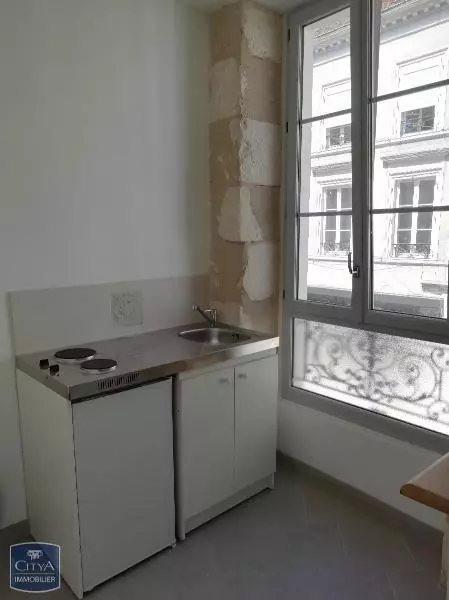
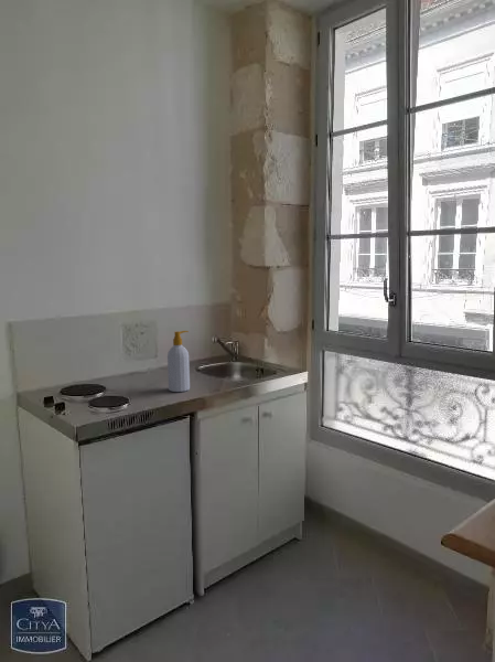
+ soap bottle [166,330,191,393]
